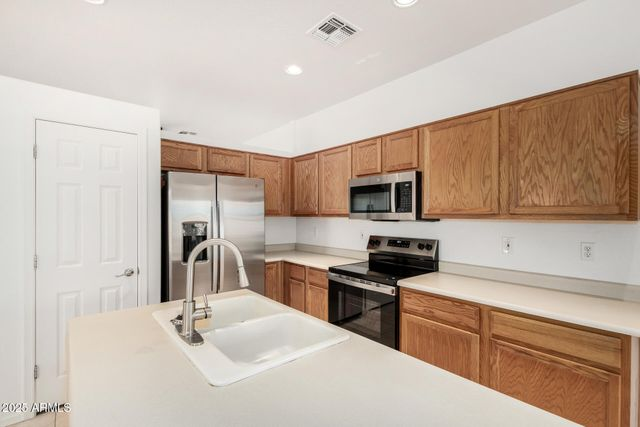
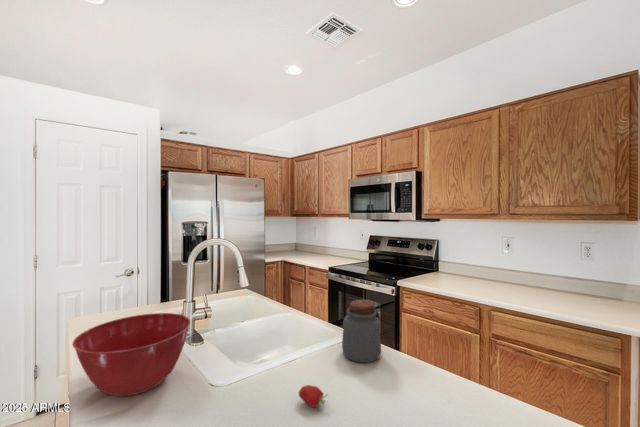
+ fruit [298,384,329,412]
+ mixing bowl [71,312,191,397]
+ jar [341,299,382,364]
